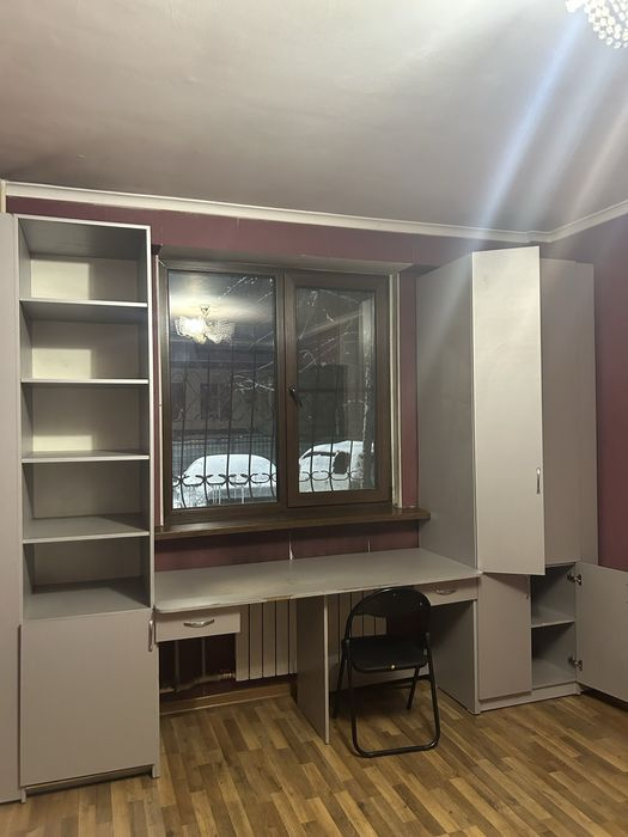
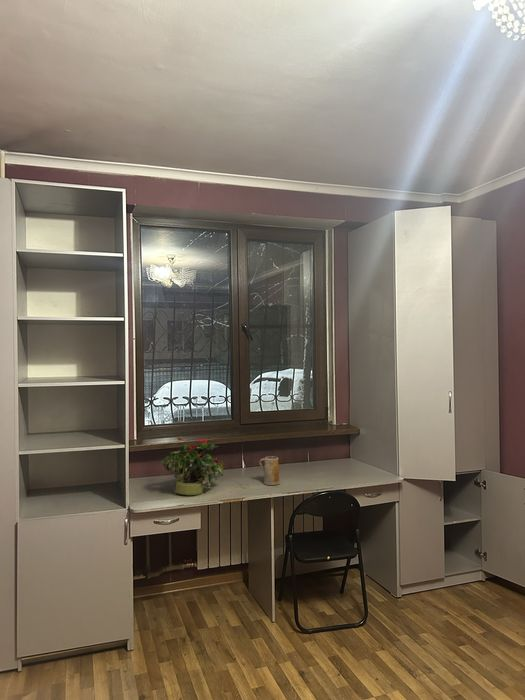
+ mug [259,455,281,486]
+ potted plant [160,436,226,496]
